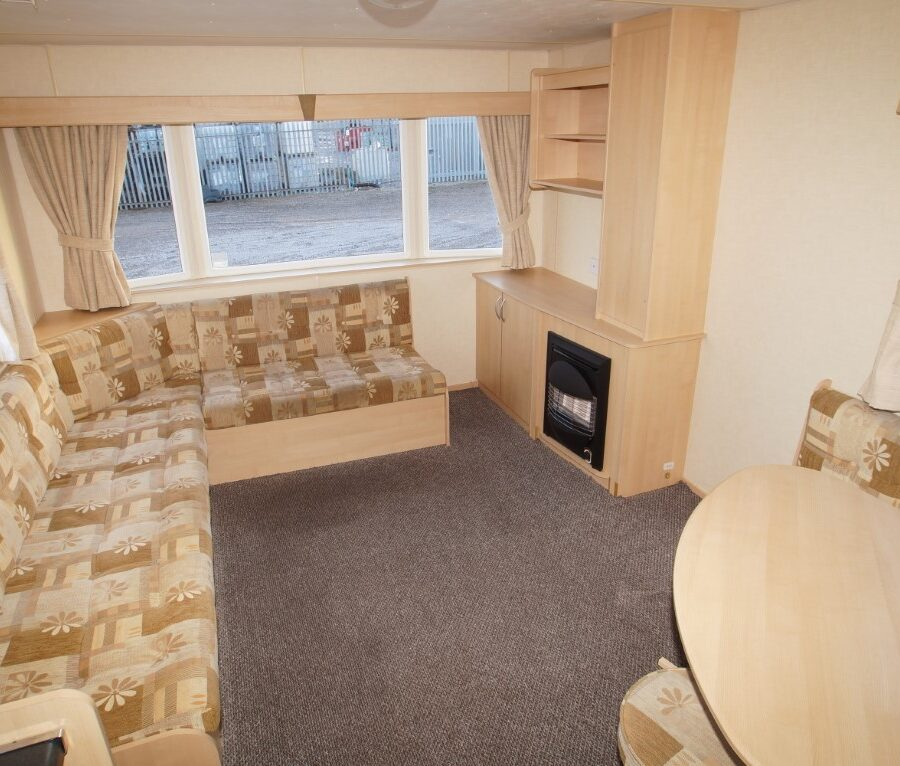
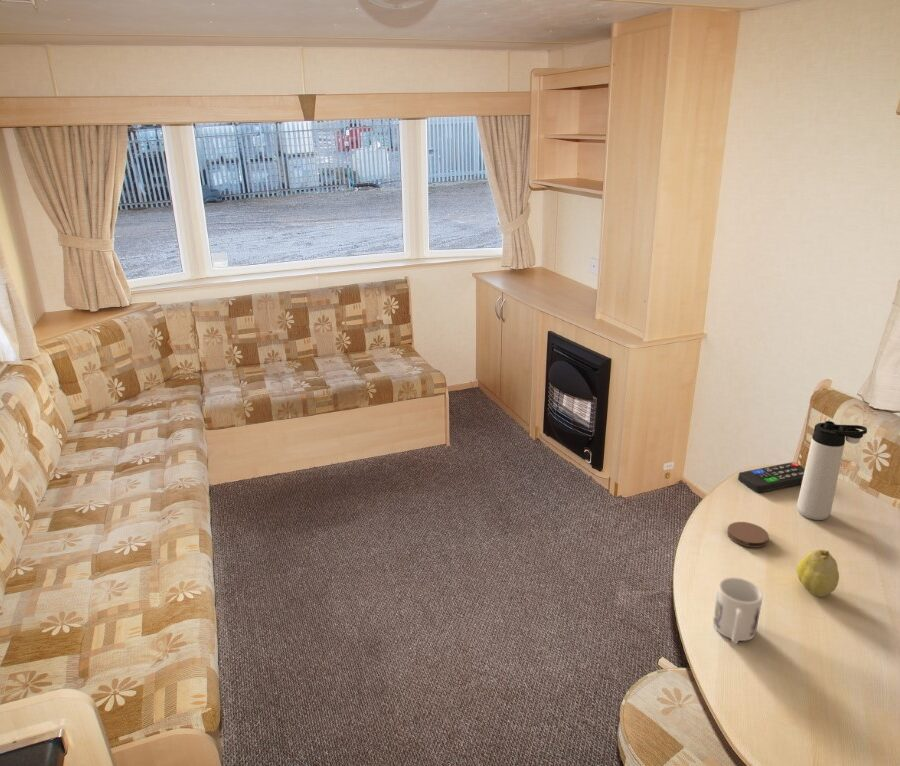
+ remote control [737,461,805,493]
+ mug [712,576,764,644]
+ thermos bottle [796,420,868,521]
+ fruit [796,549,840,597]
+ coaster [726,521,770,549]
